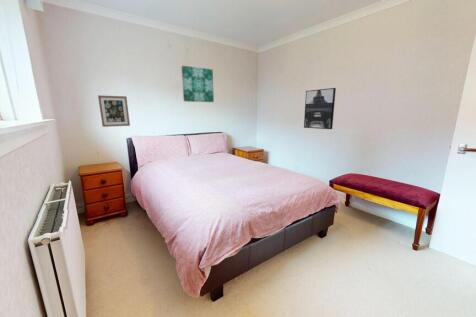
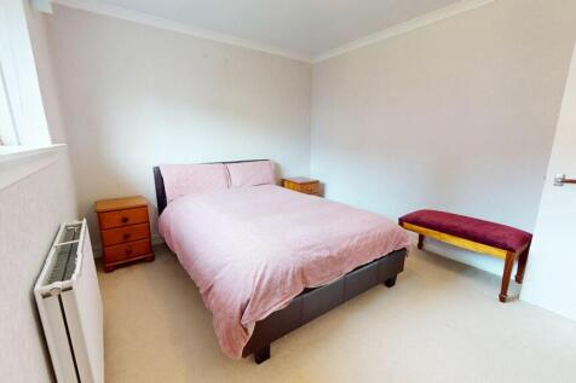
- wall art [303,87,337,130]
- wall art [181,65,215,103]
- wall art [97,94,131,128]
